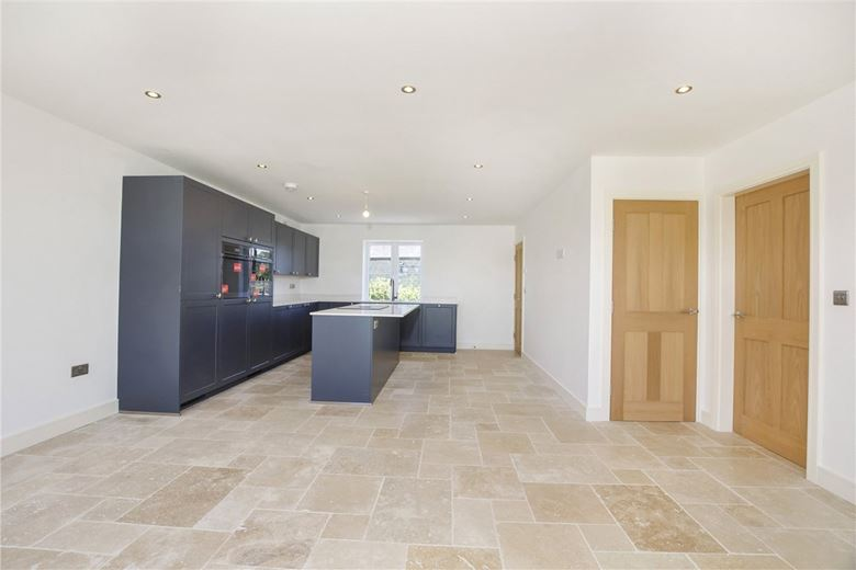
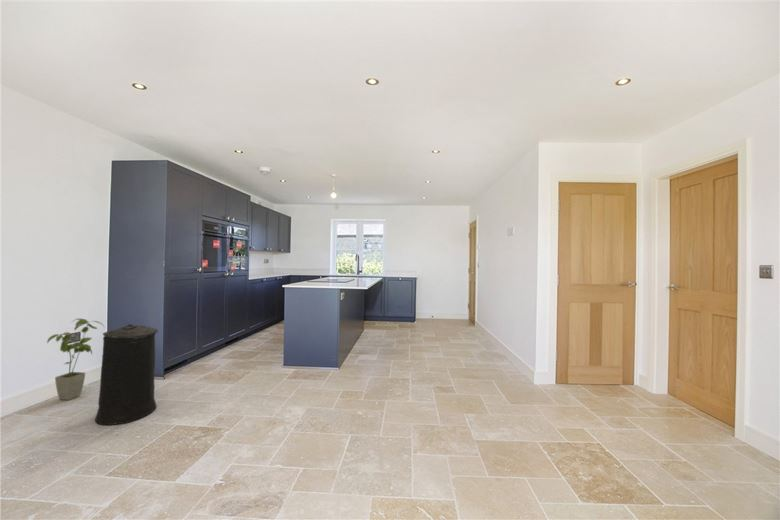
+ house plant [46,318,106,401]
+ trash can [94,323,159,426]
